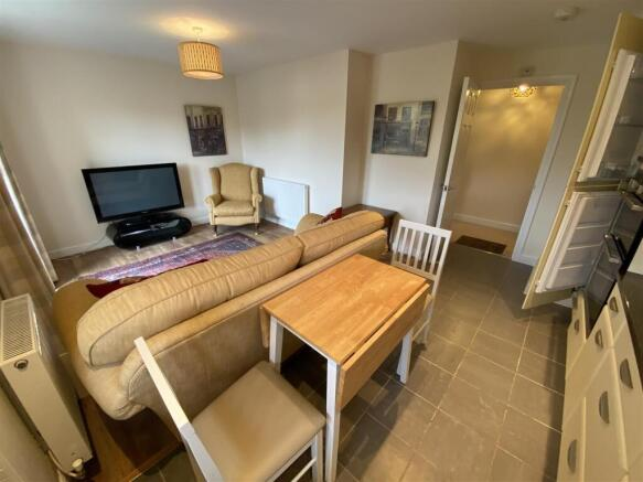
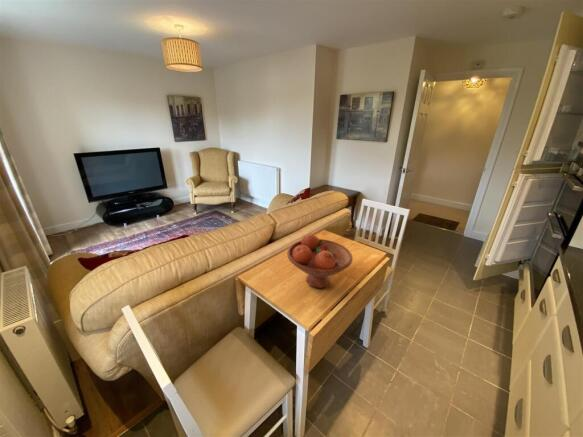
+ fruit bowl [286,233,354,289]
